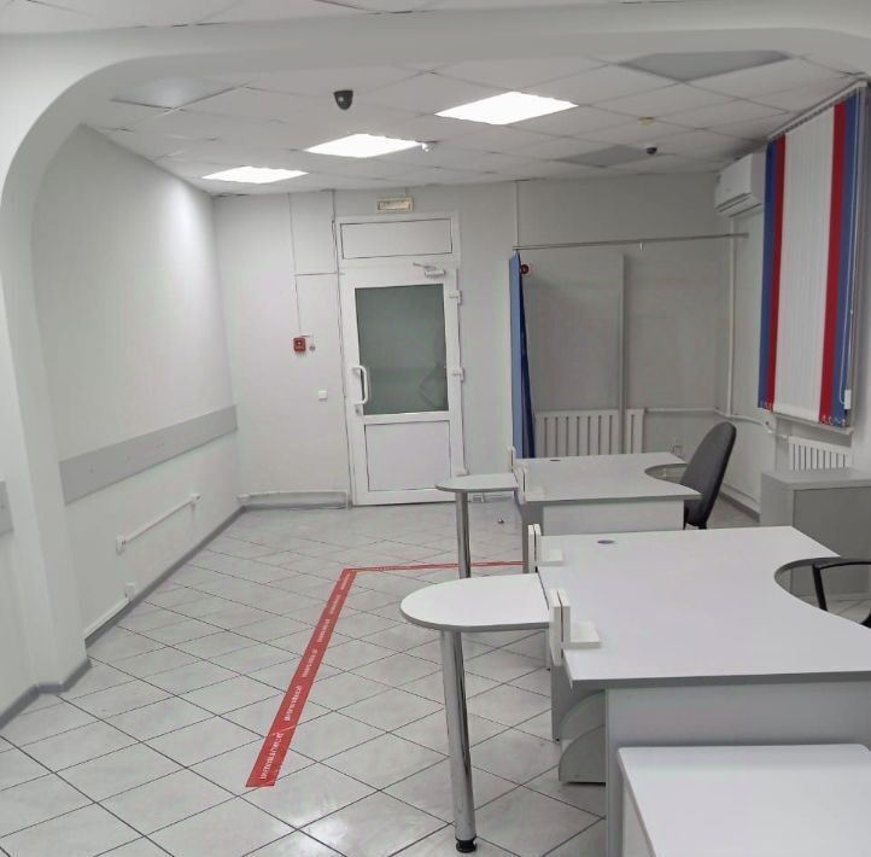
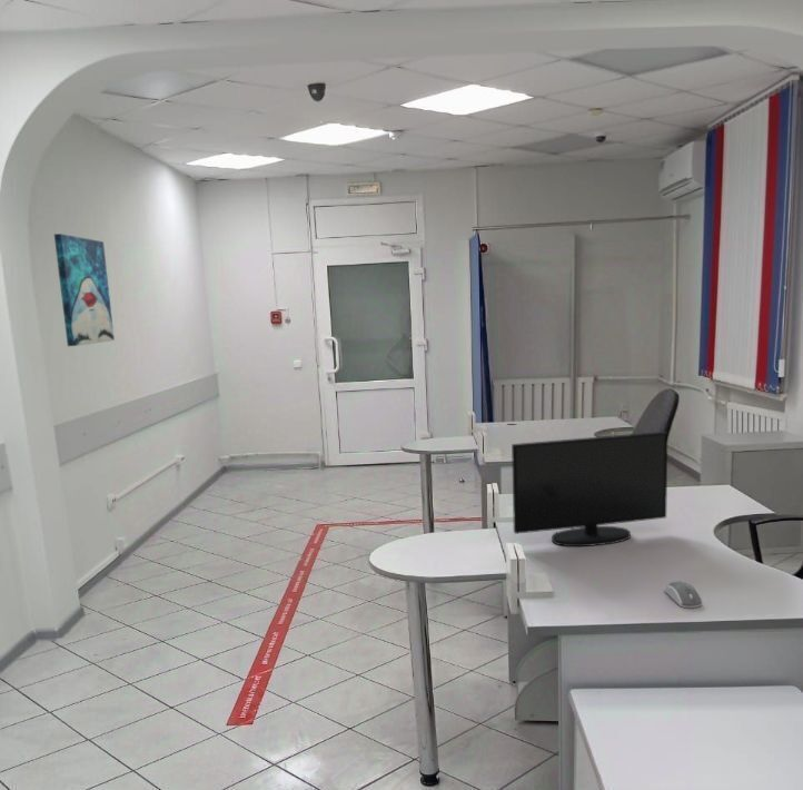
+ wall art [53,233,116,347]
+ monitor [510,431,668,547]
+ computer mouse [664,580,704,609]
